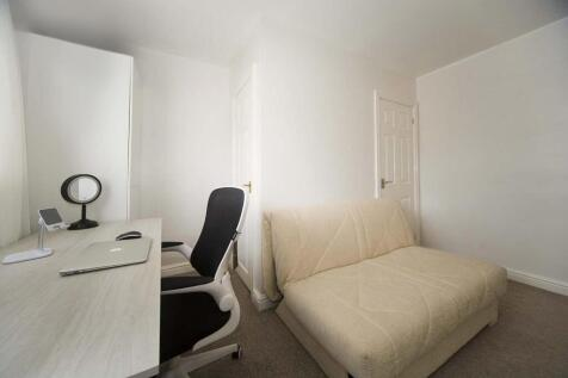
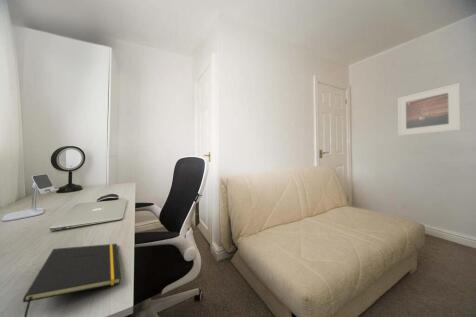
+ notepad [22,243,122,317]
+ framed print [397,82,462,137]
